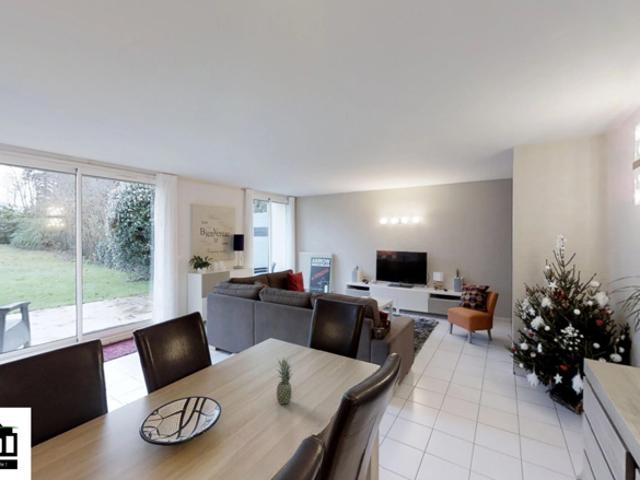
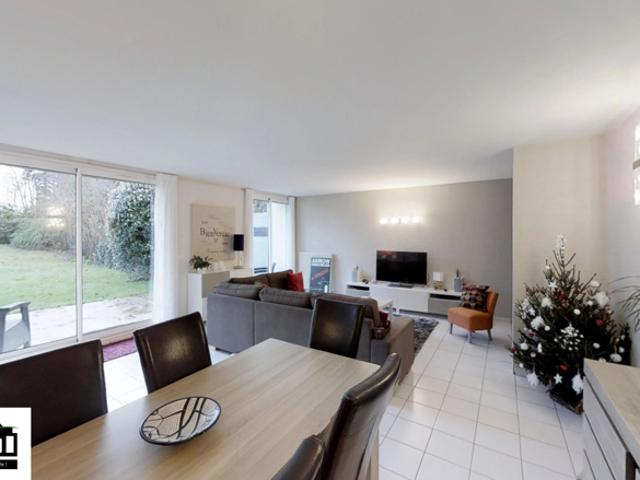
- fruit [275,356,293,405]
